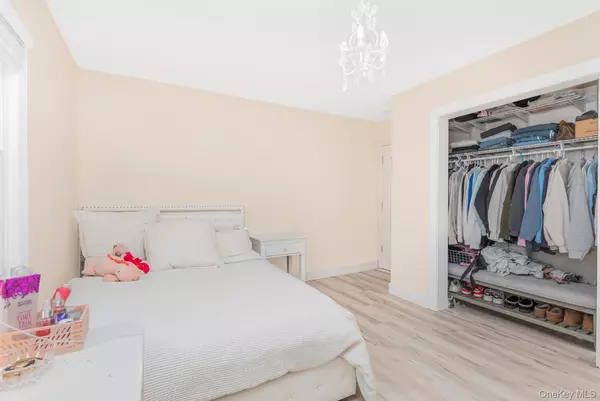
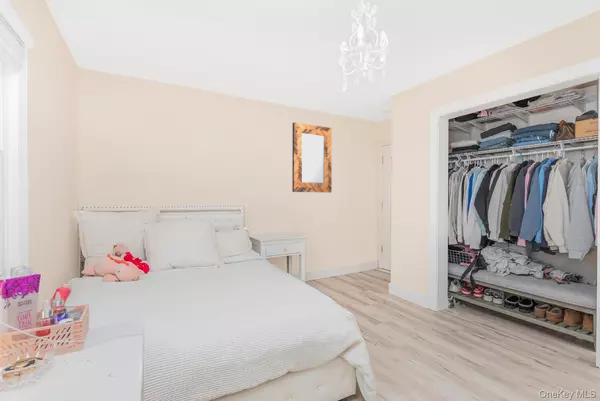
+ home mirror [291,121,333,194]
